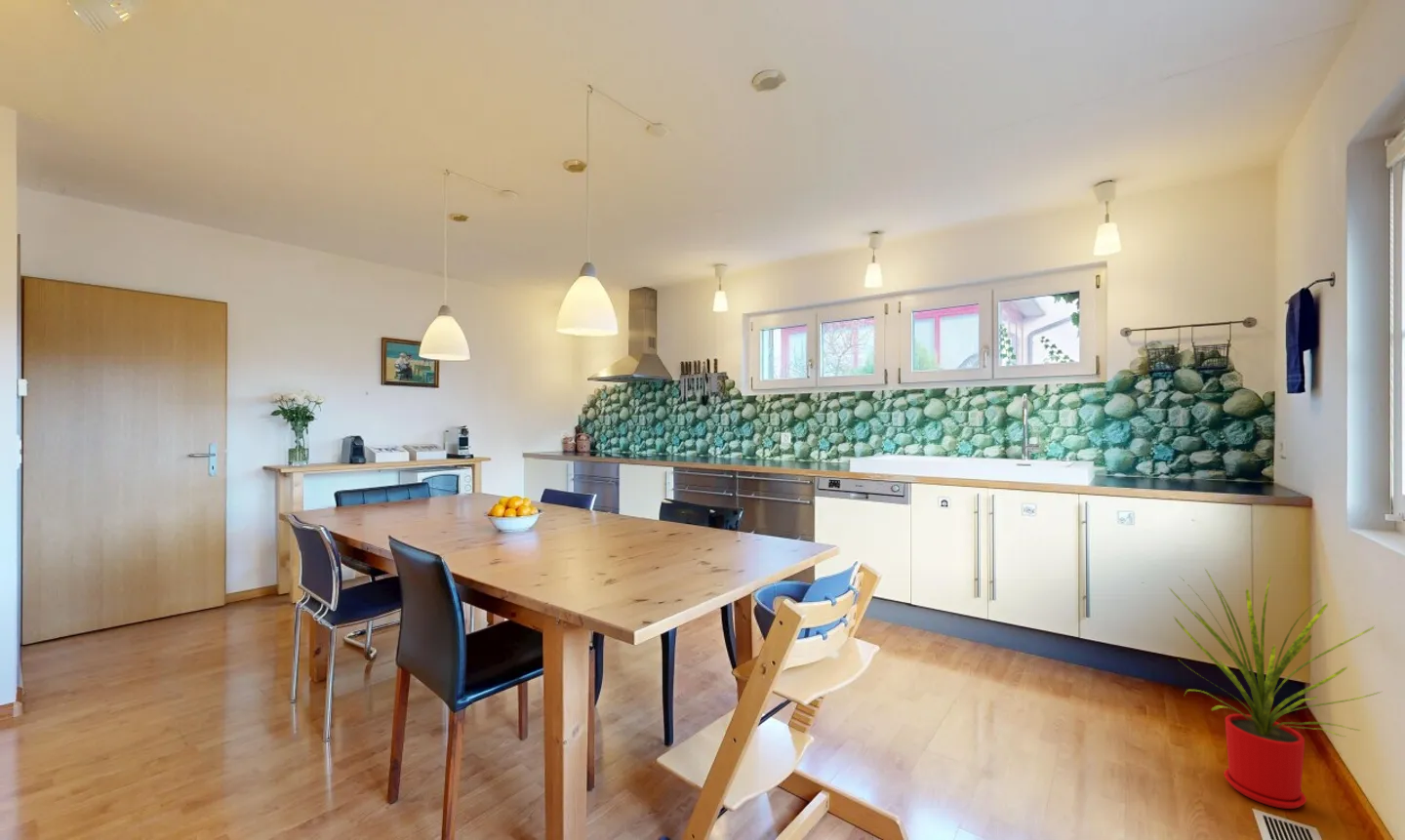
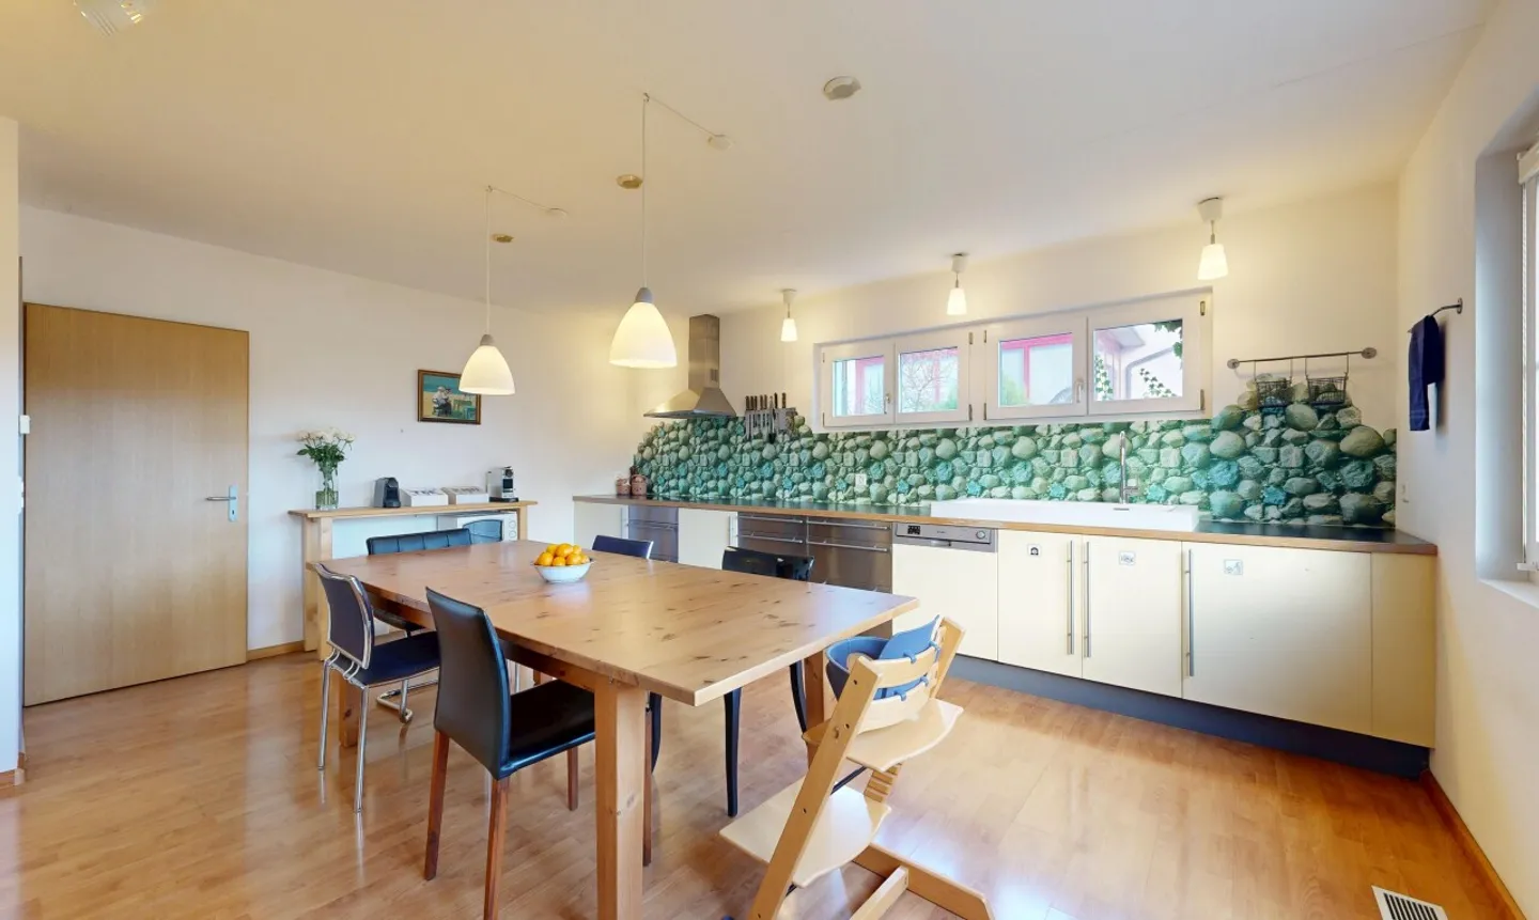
- house plant [1168,568,1383,810]
